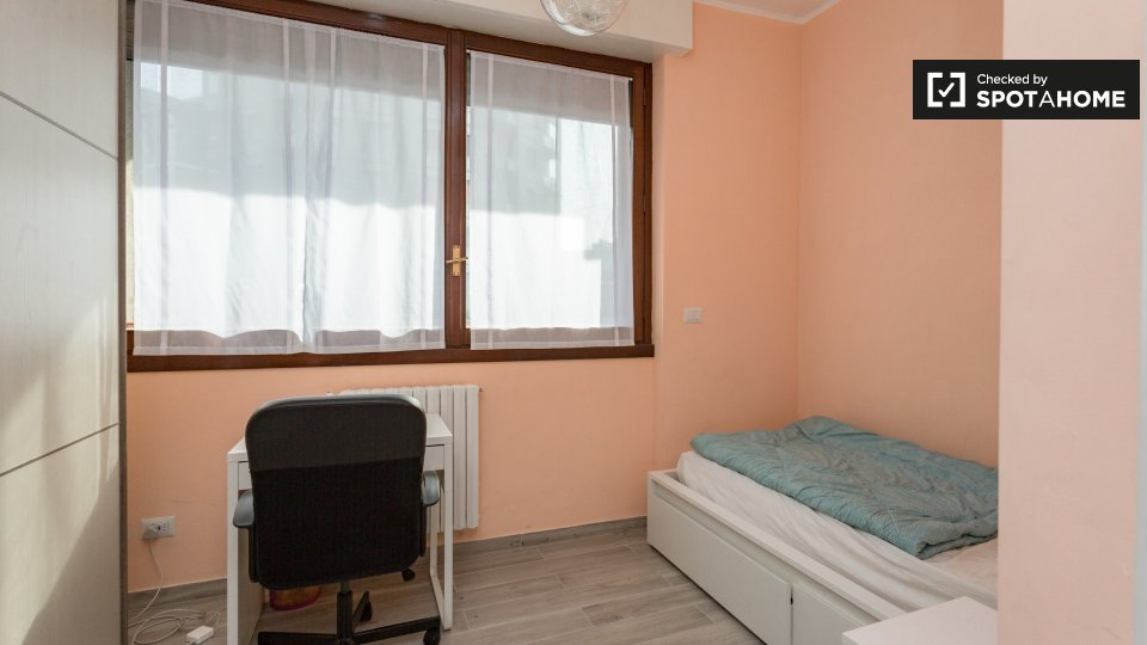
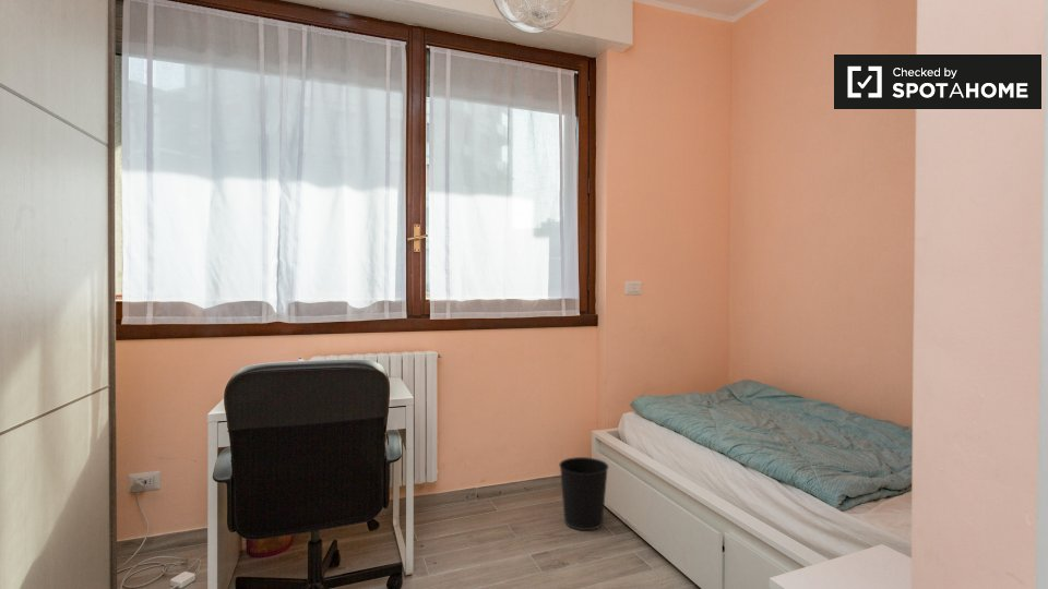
+ wastebasket [558,456,610,531]
